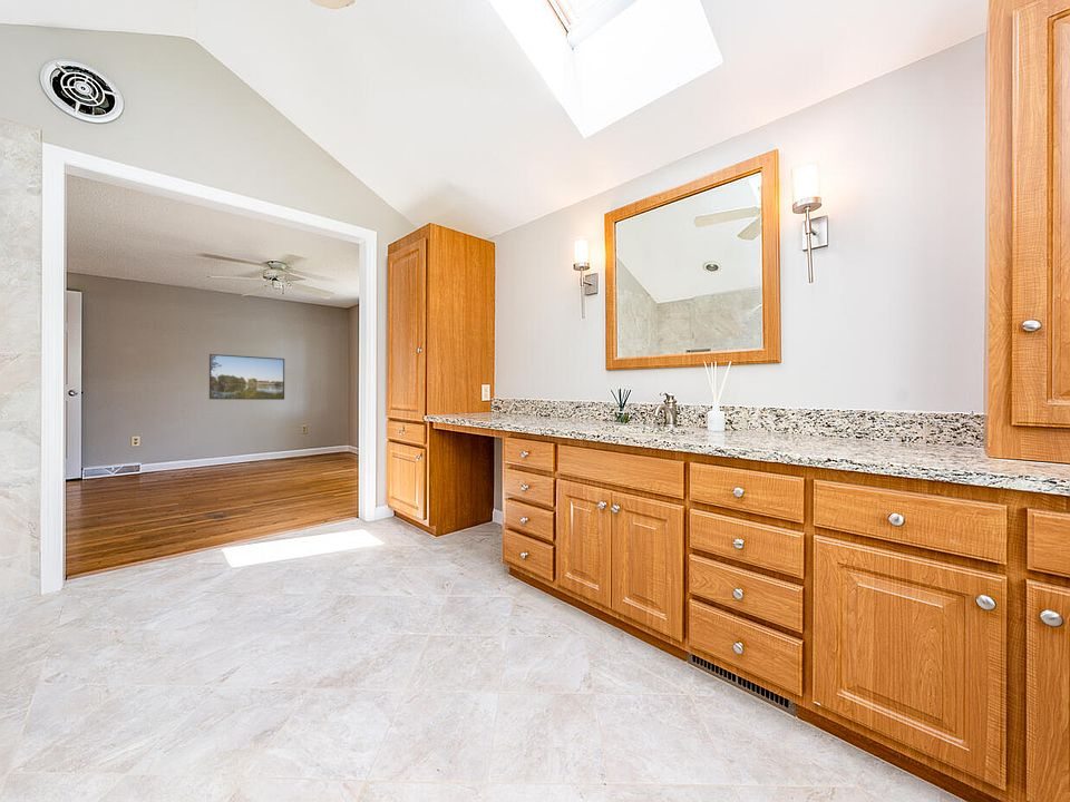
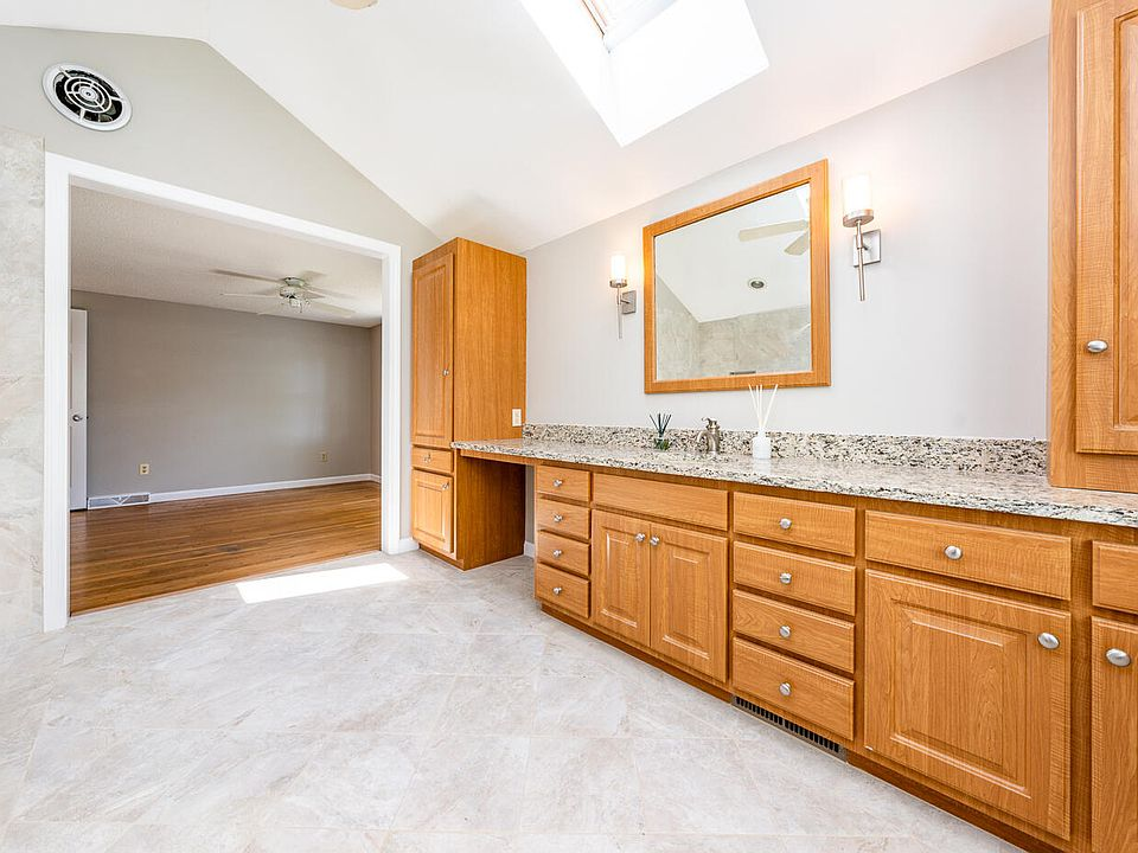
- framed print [208,353,285,401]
